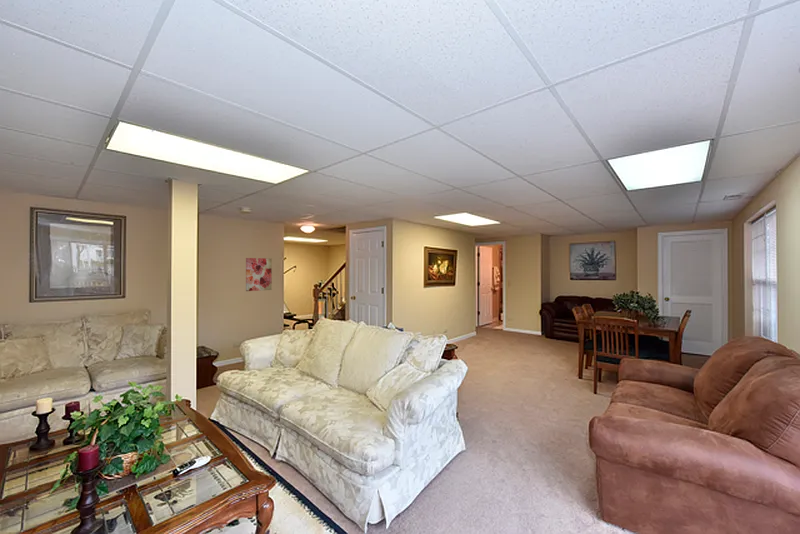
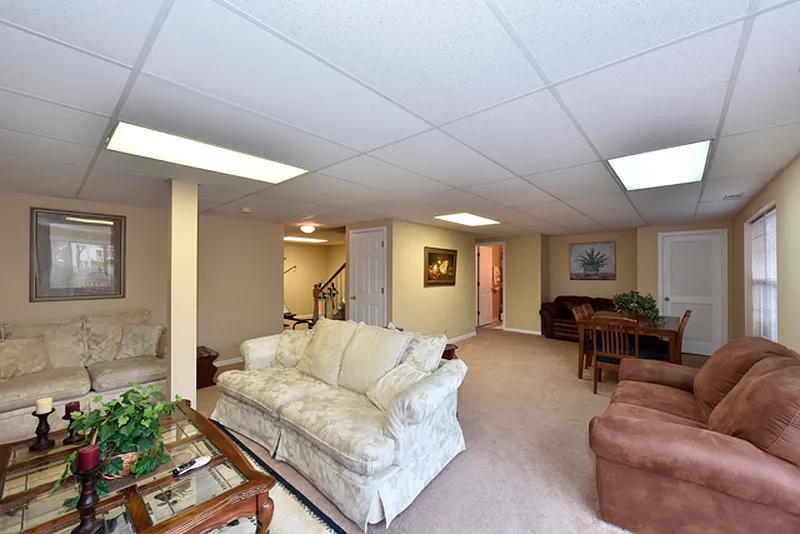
- wall art [245,257,273,292]
